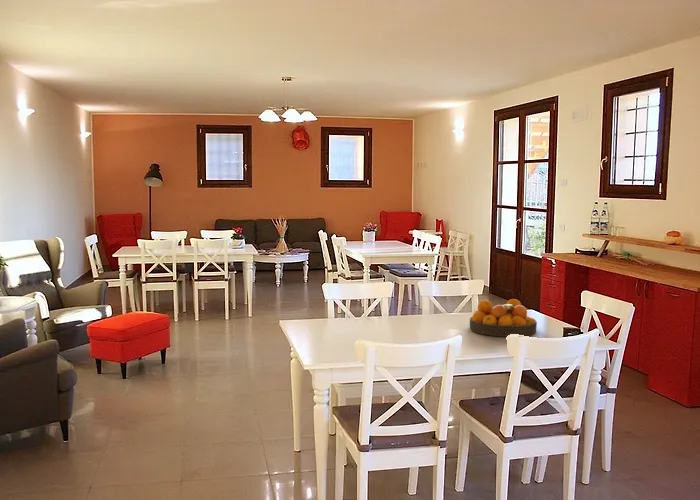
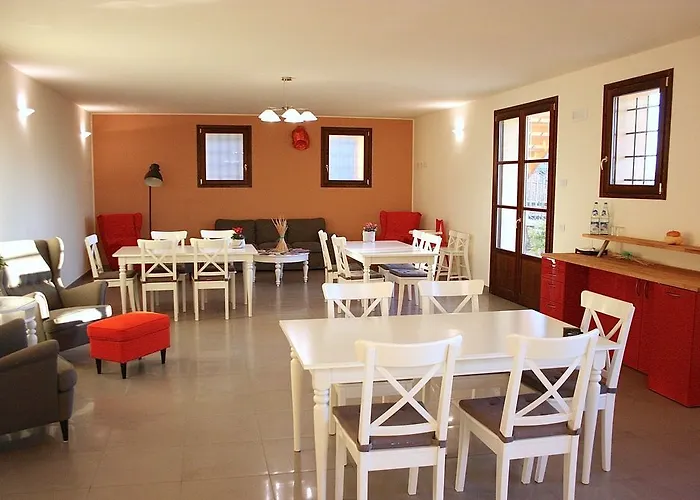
- fruit bowl [469,298,538,338]
